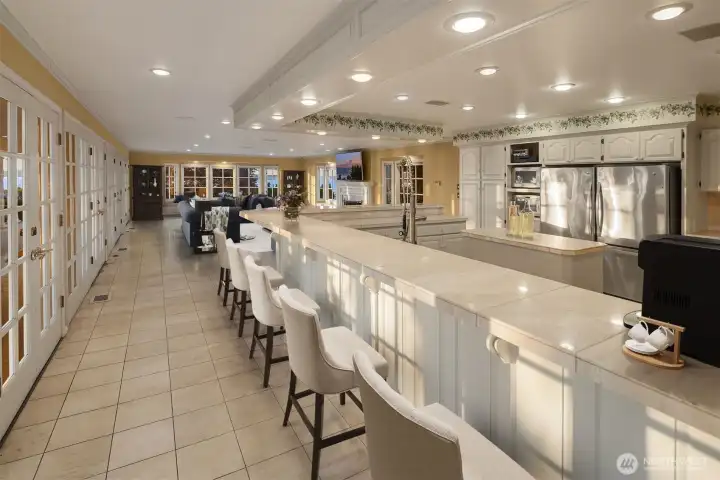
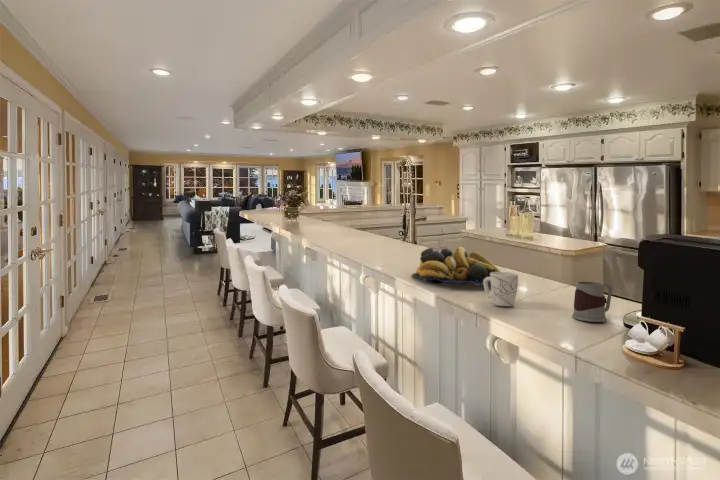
+ mug [571,280,613,323]
+ fruit bowl [411,246,502,286]
+ mug [483,271,519,307]
